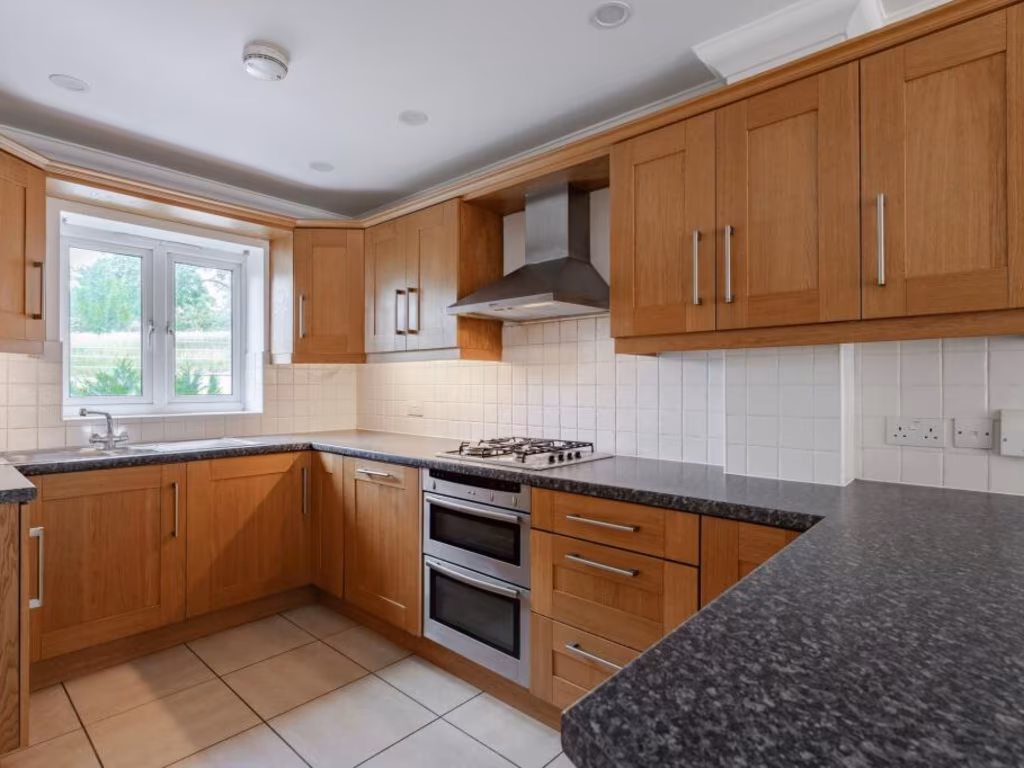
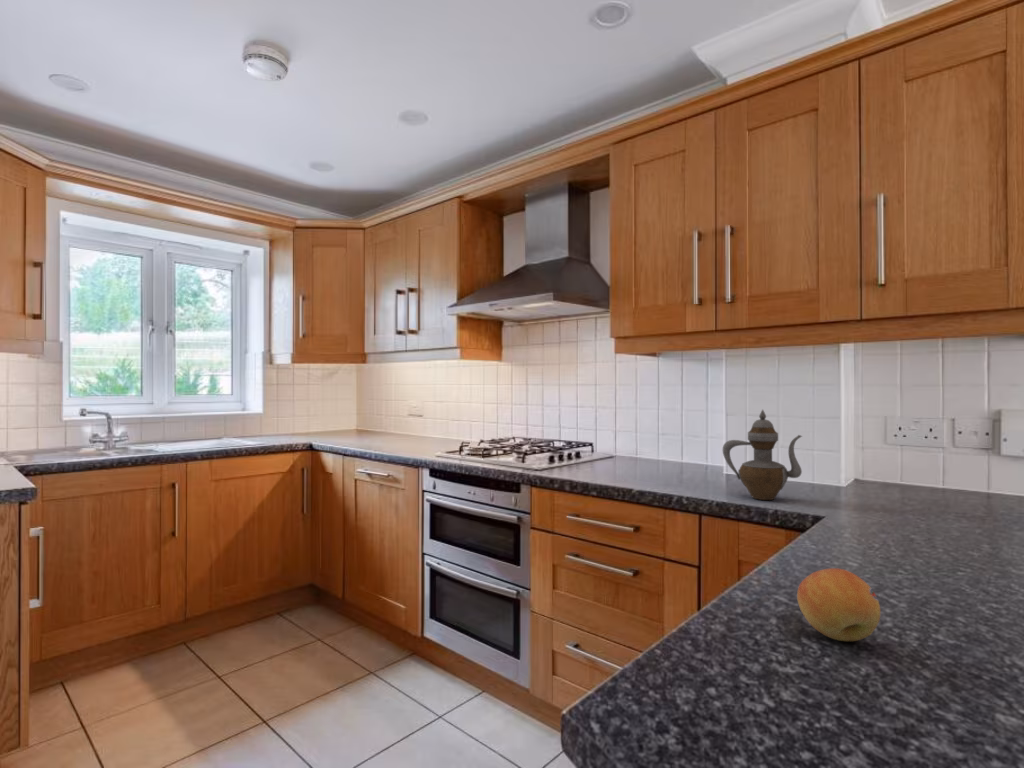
+ teapot [722,408,803,501]
+ fruit [796,567,882,642]
